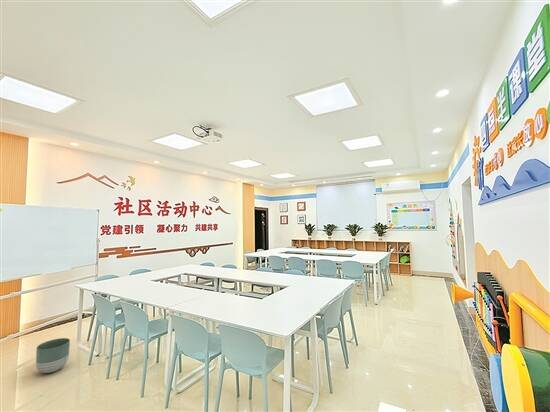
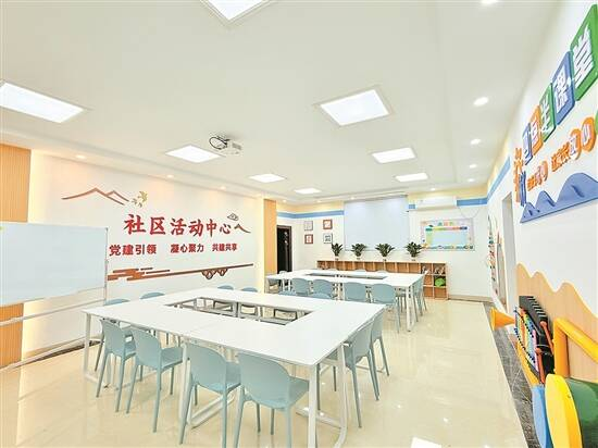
- planter [35,337,71,374]
